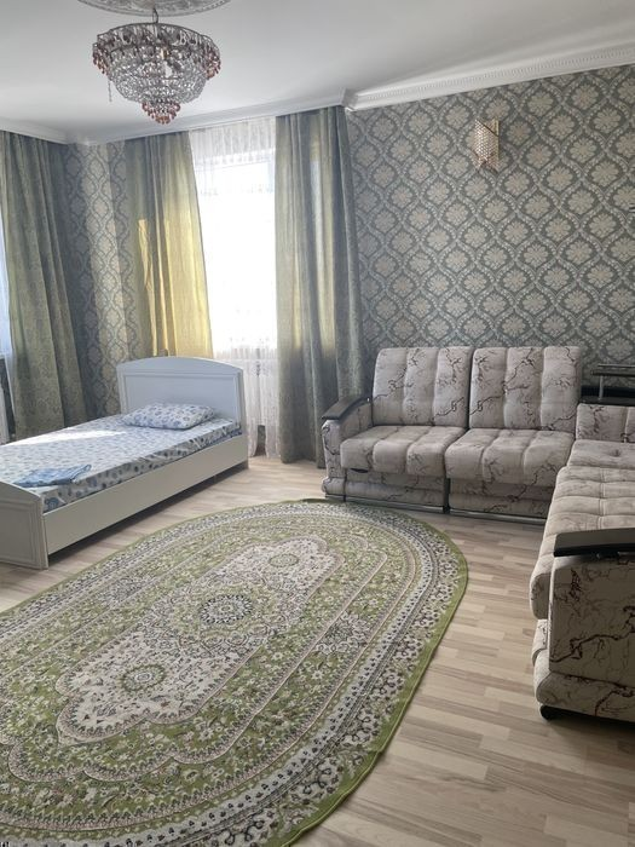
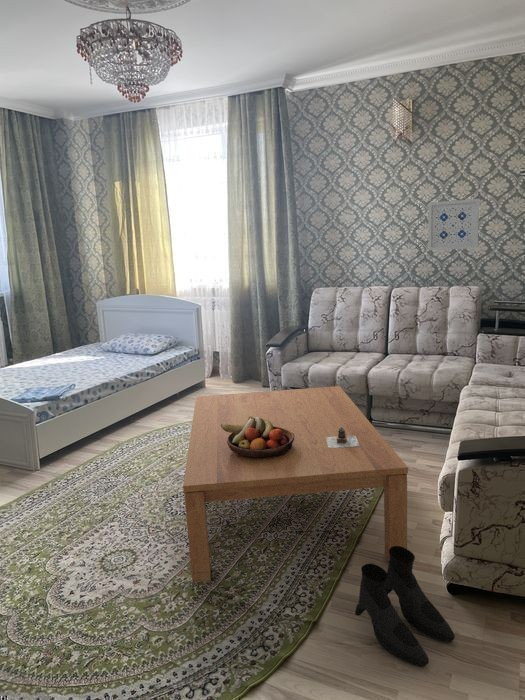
+ coffee table [182,385,409,583]
+ fruit bowl [221,416,294,458]
+ teapot [326,427,360,448]
+ wall art [427,198,480,251]
+ boots [354,546,456,668]
